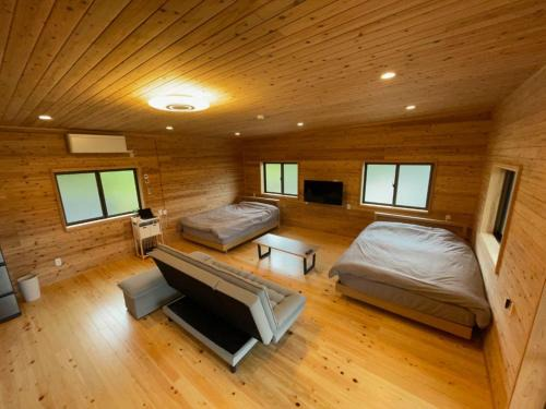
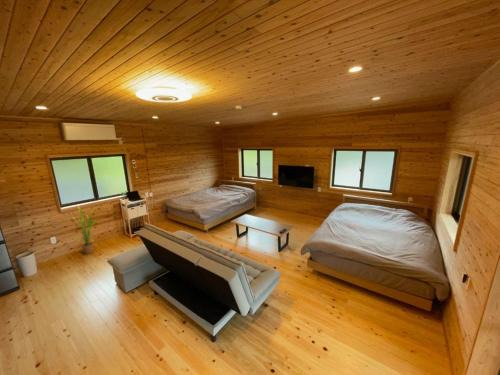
+ house plant [66,206,98,255]
